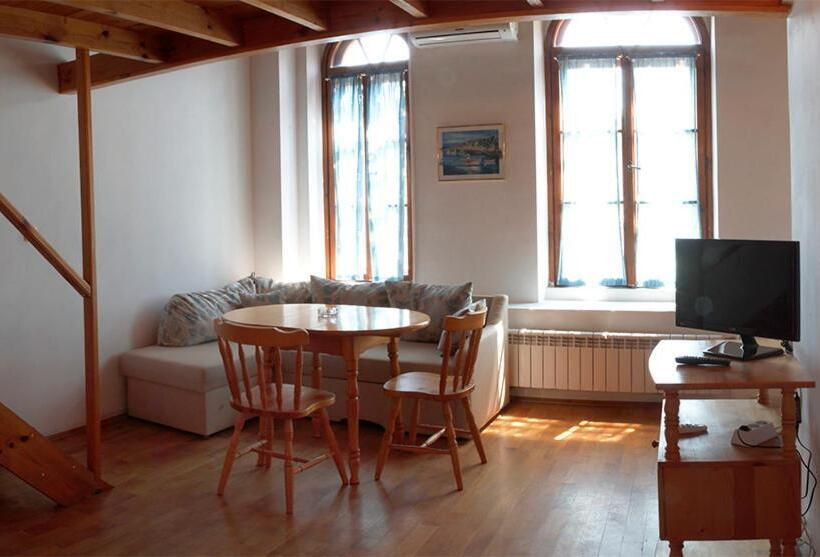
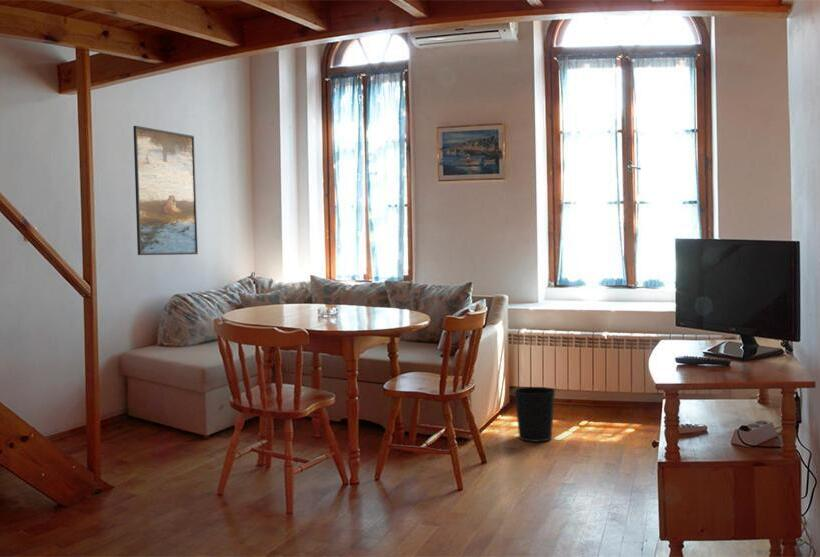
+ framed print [132,125,199,256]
+ wastebasket [512,386,557,443]
